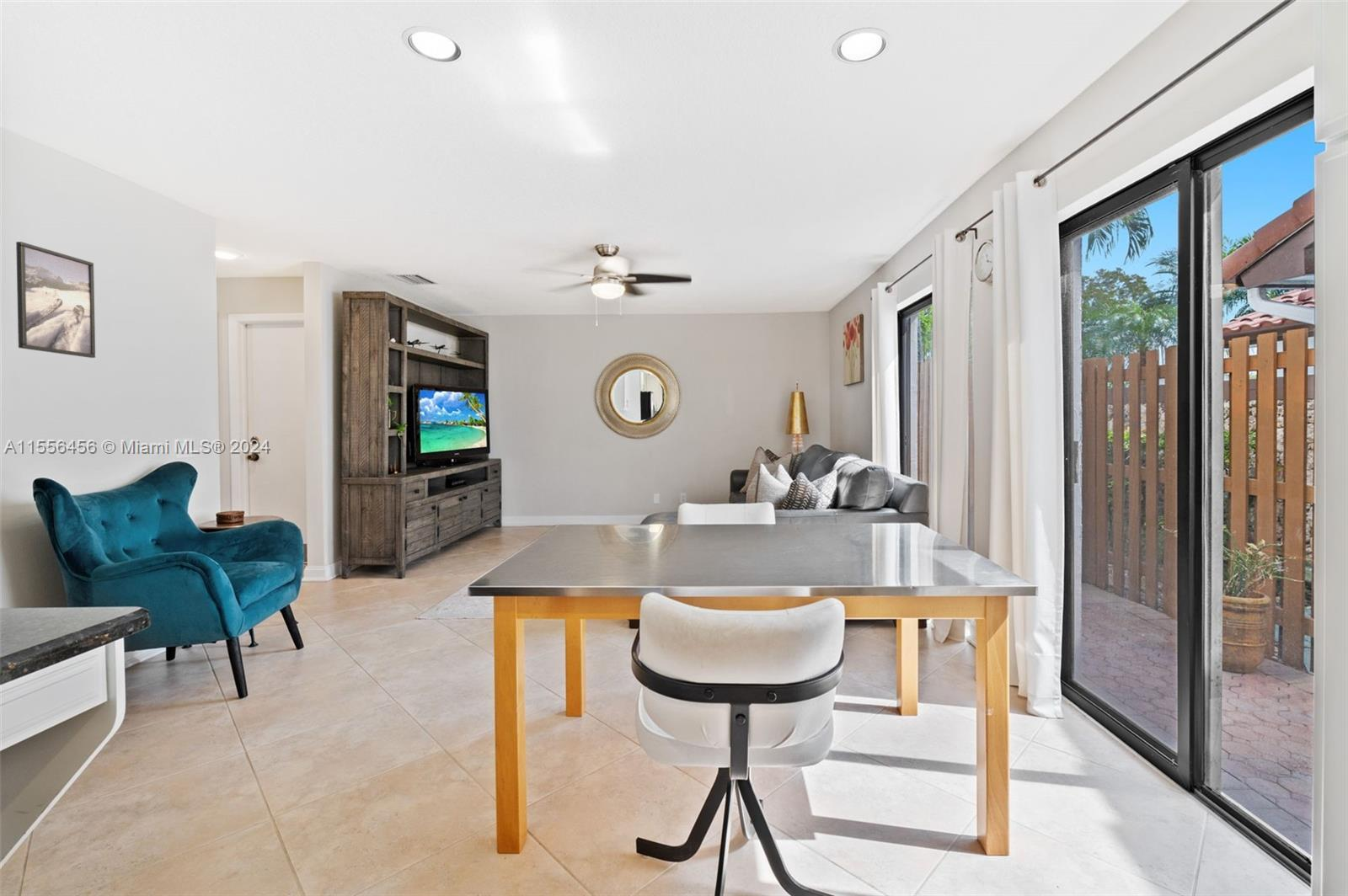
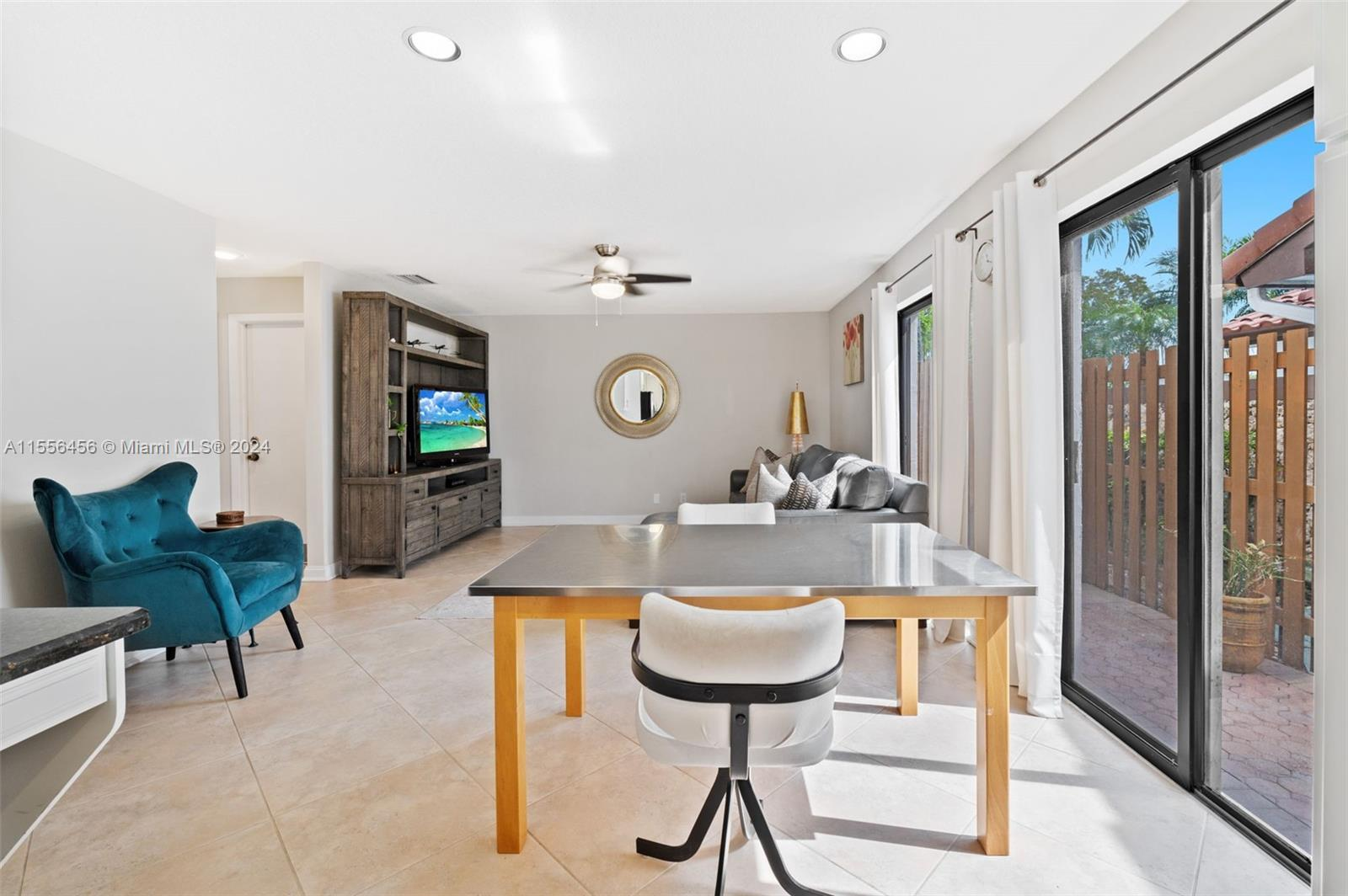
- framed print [15,241,96,359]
